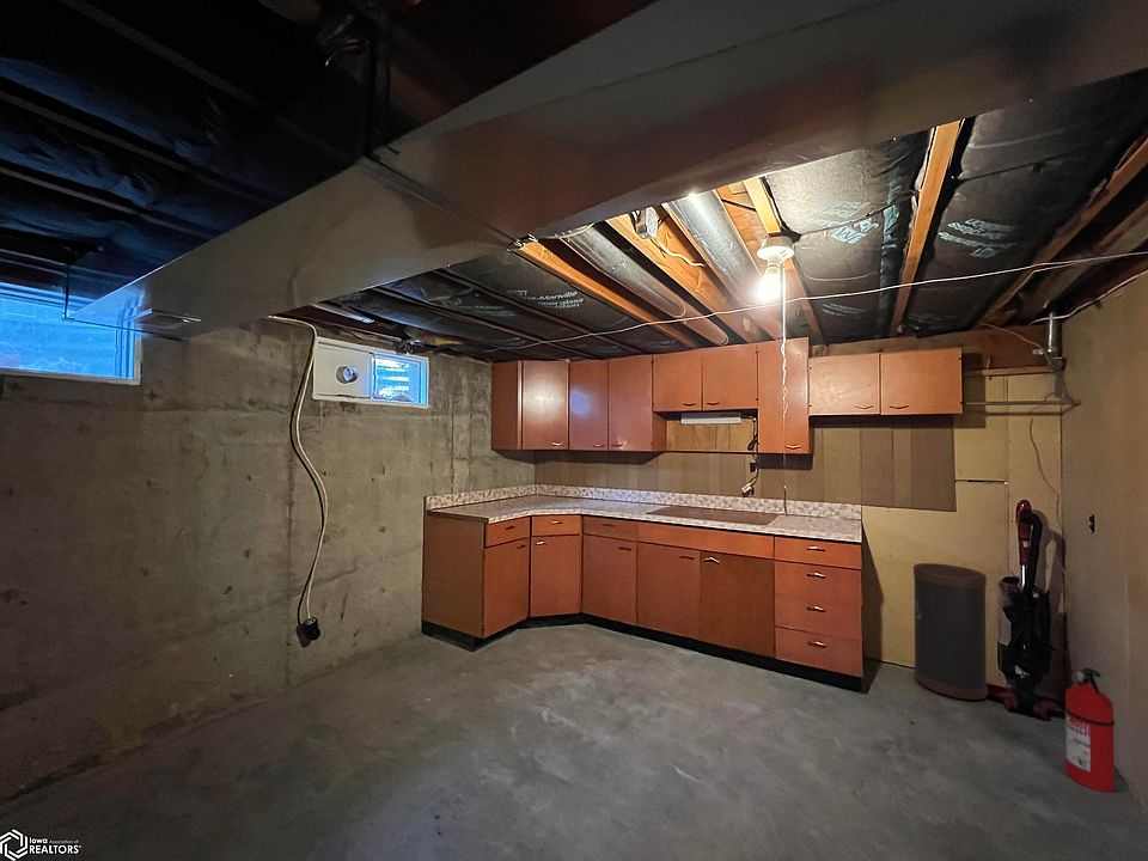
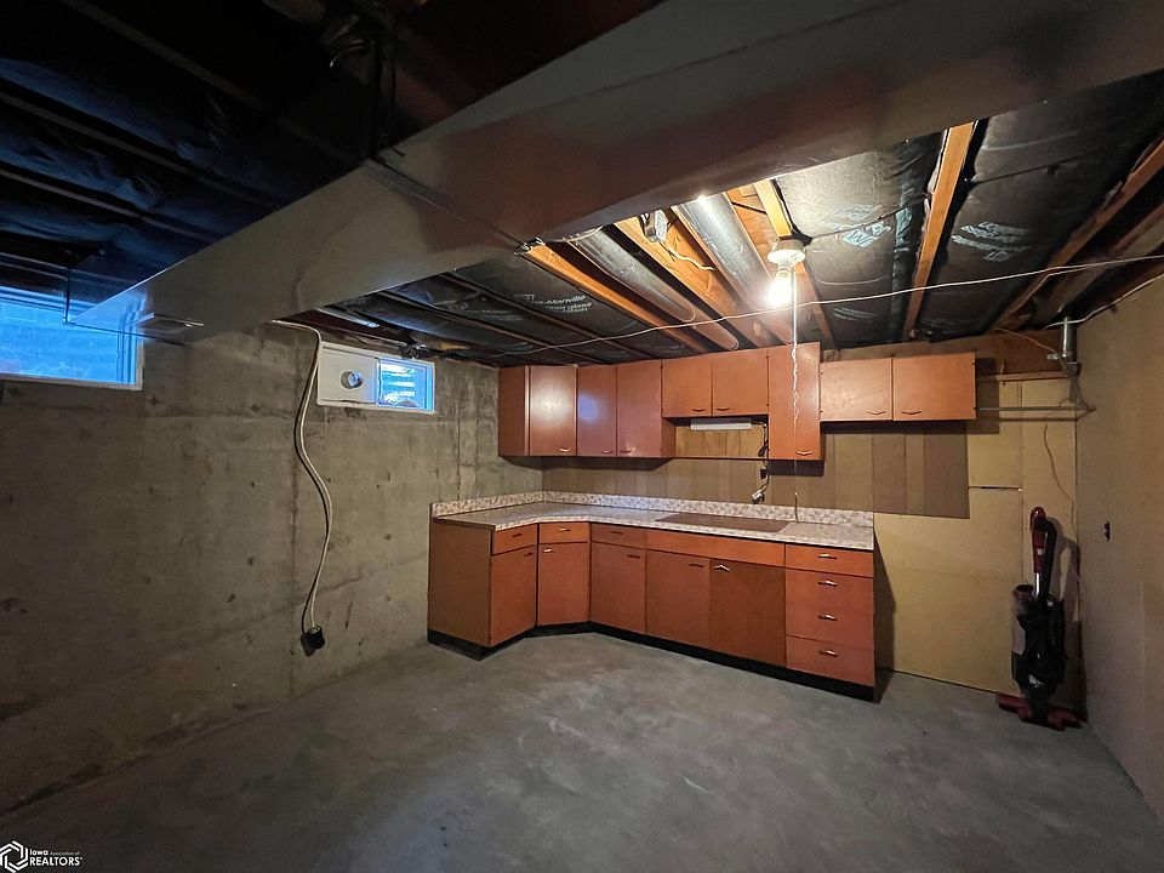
- trash can [912,562,989,701]
- fire extinguisher [1064,667,1116,793]
